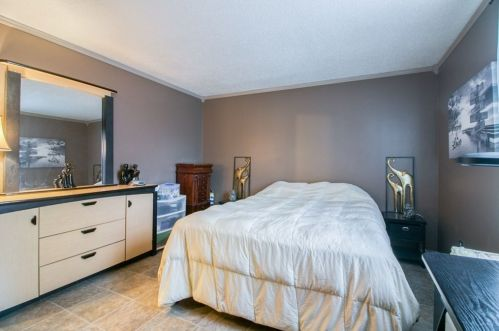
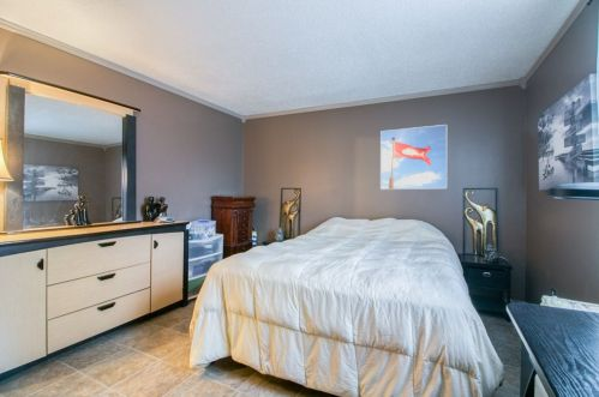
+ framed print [379,124,448,191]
